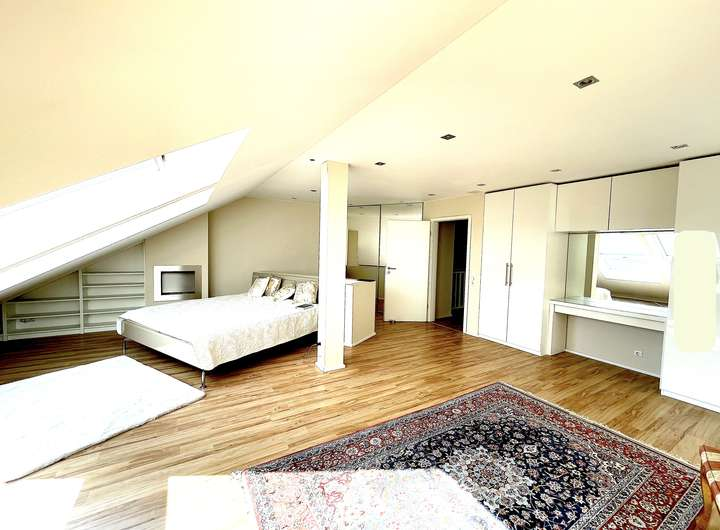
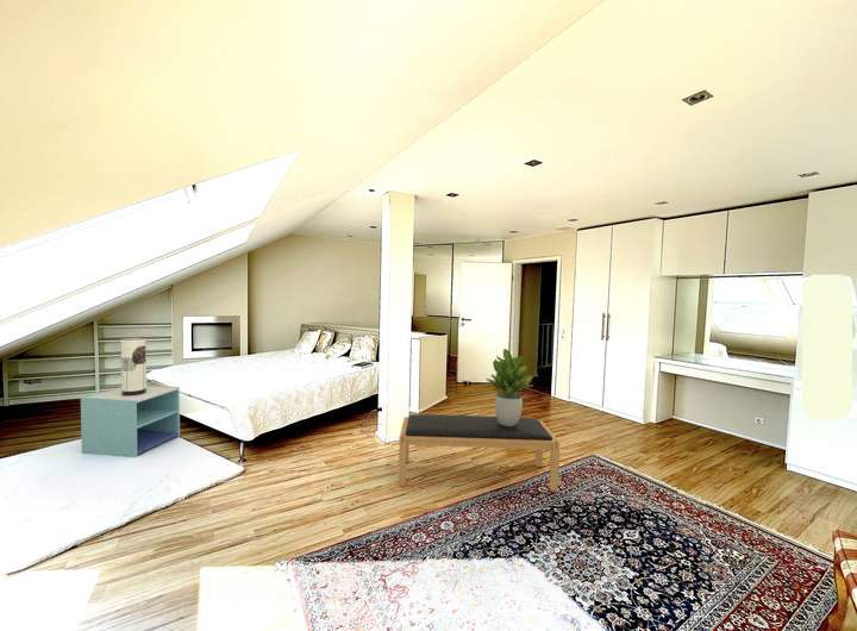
+ table lamp [120,336,148,396]
+ nightstand [80,385,181,458]
+ potted plant [484,348,533,426]
+ bench [398,413,561,493]
